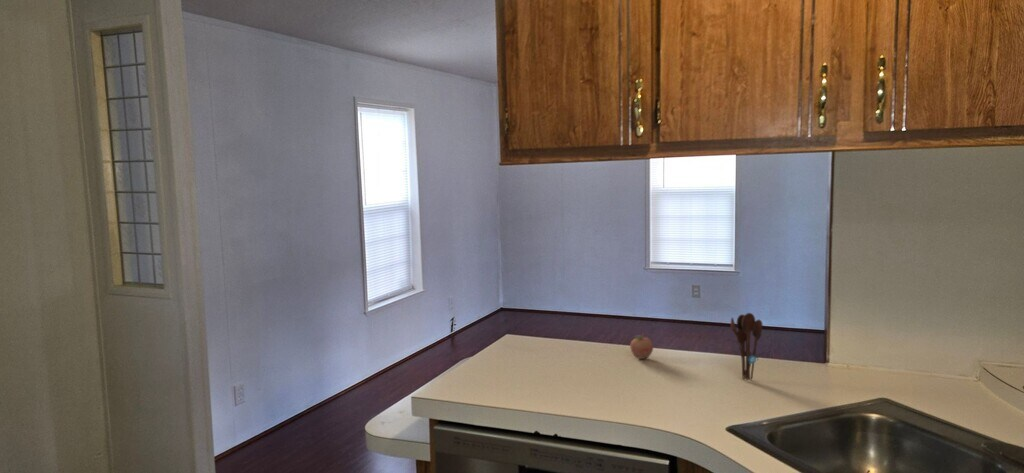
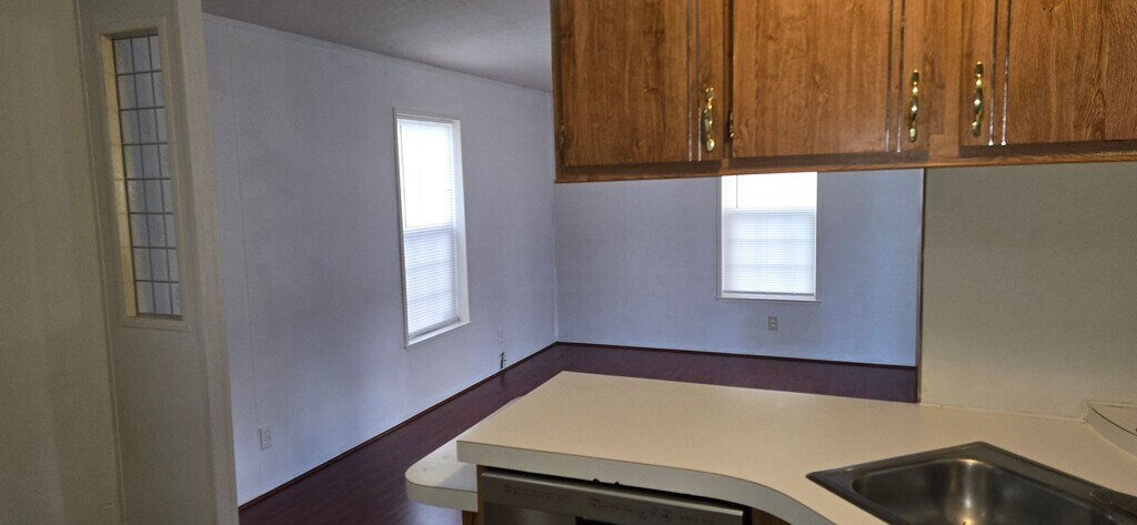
- fruit [629,333,654,360]
- utensil holder [730,312,763,381]
